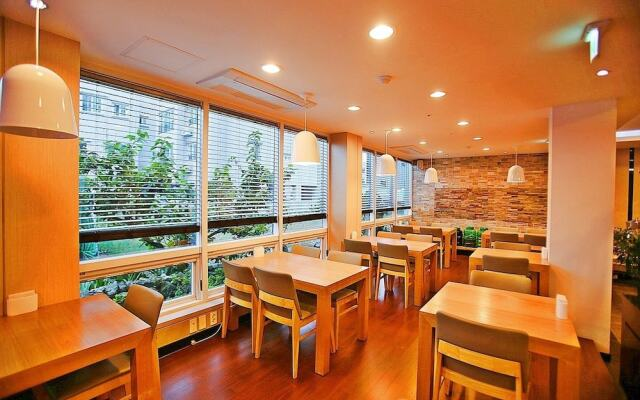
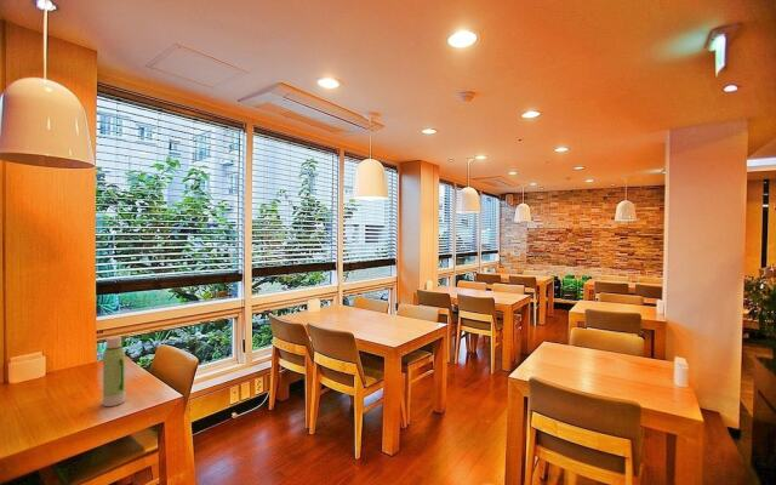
+ water bottle [102,335,127,407]
